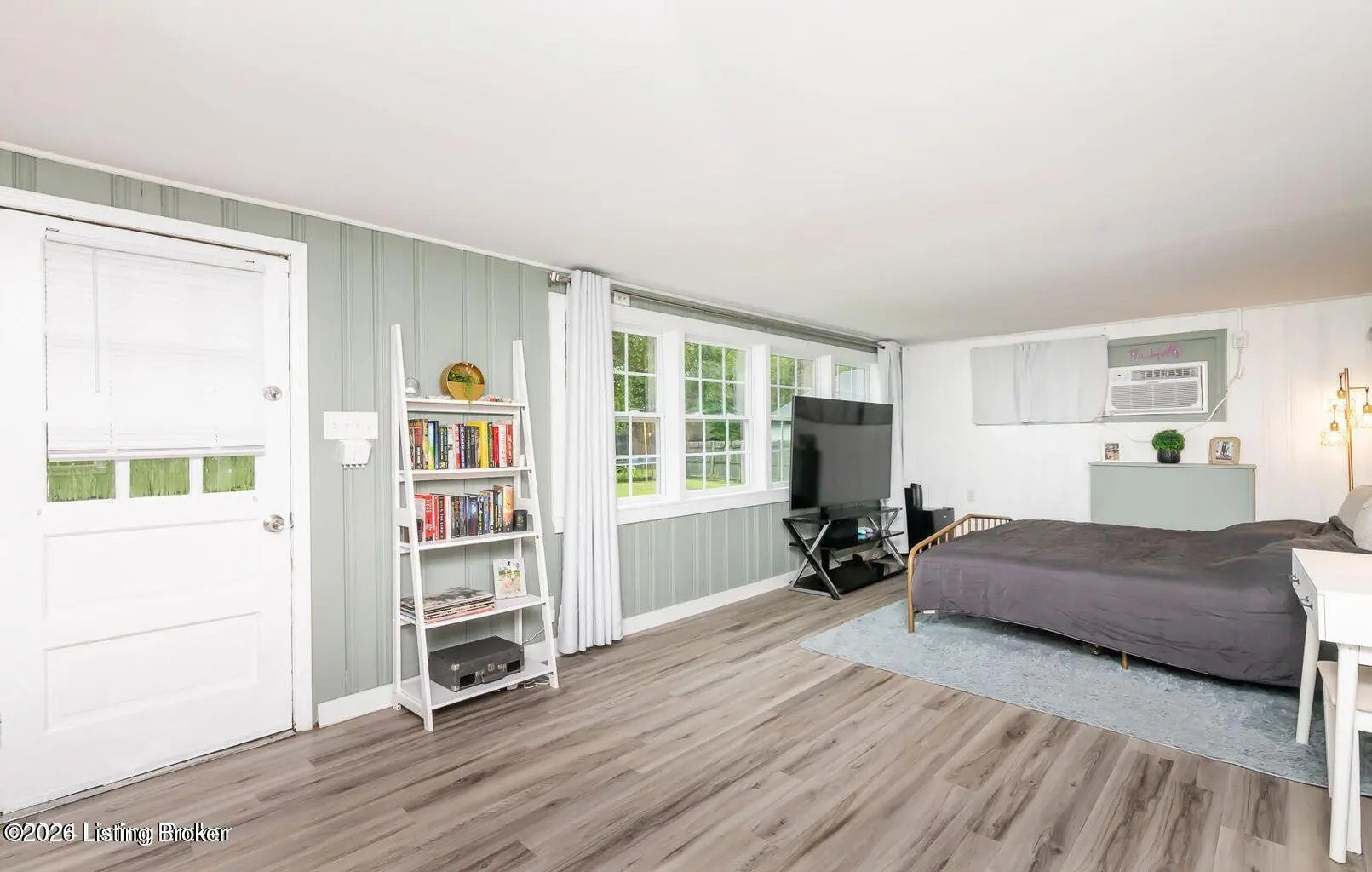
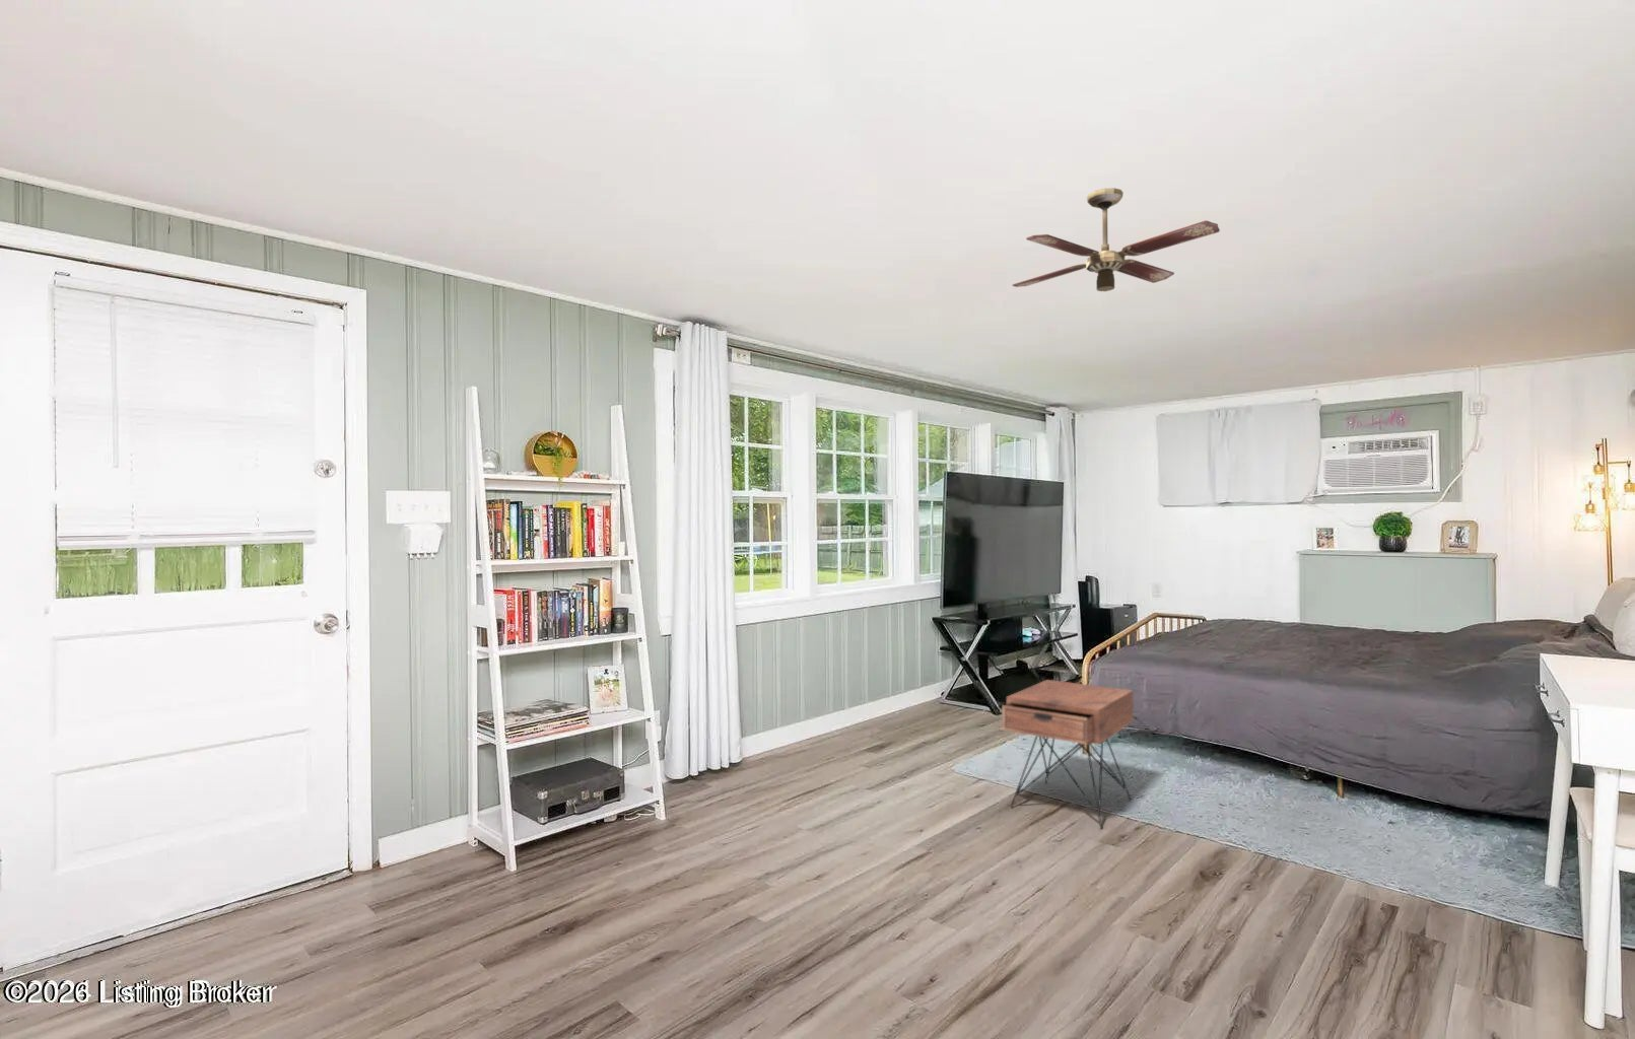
+ ceiling fan [1012,187,1221,292]
+ nightstand [1001,679,1134,829]
